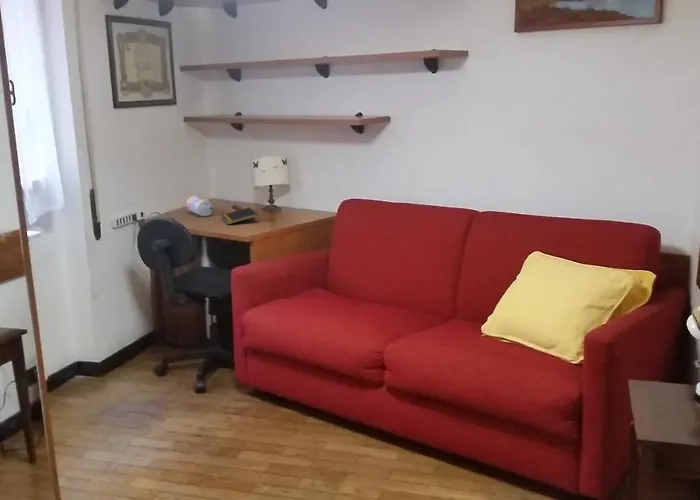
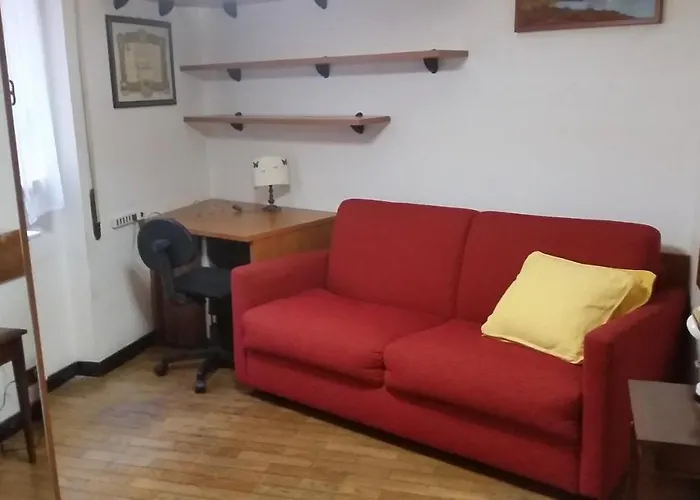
- pencil case [185,195,214,217]
- notepad [220,206,260,225]
